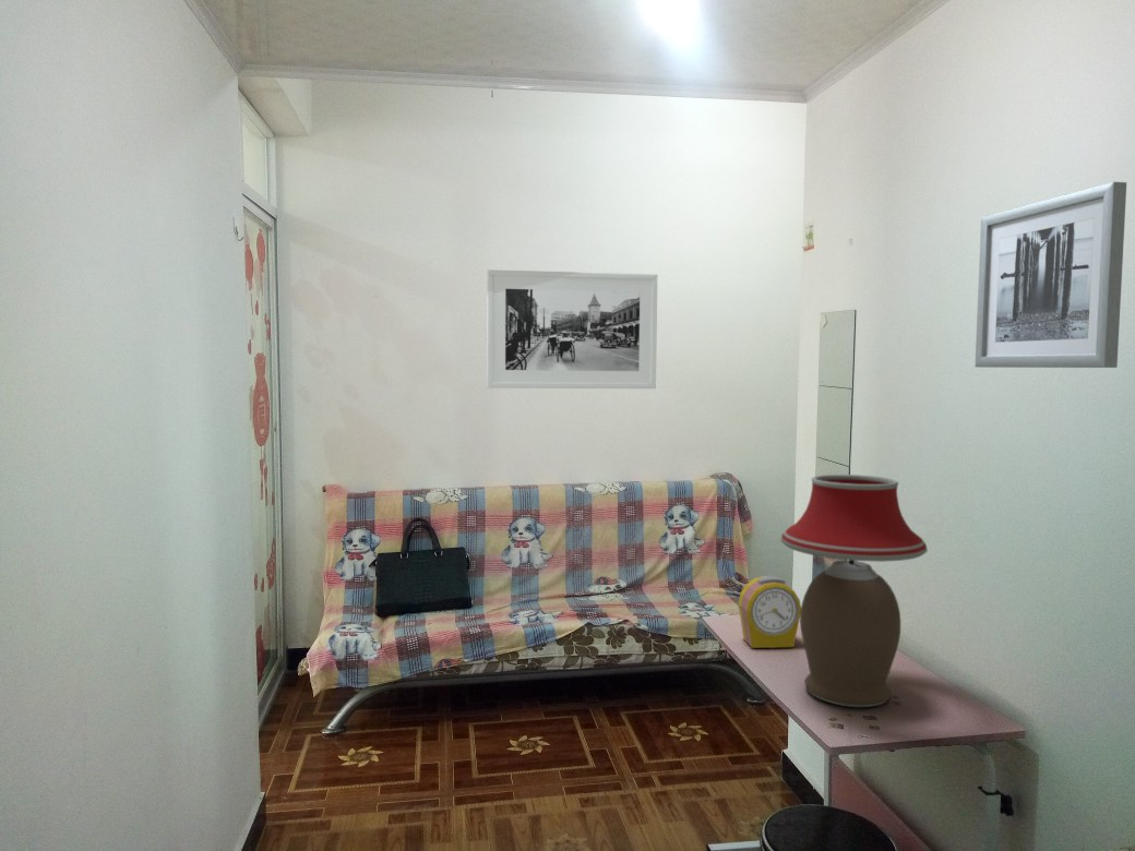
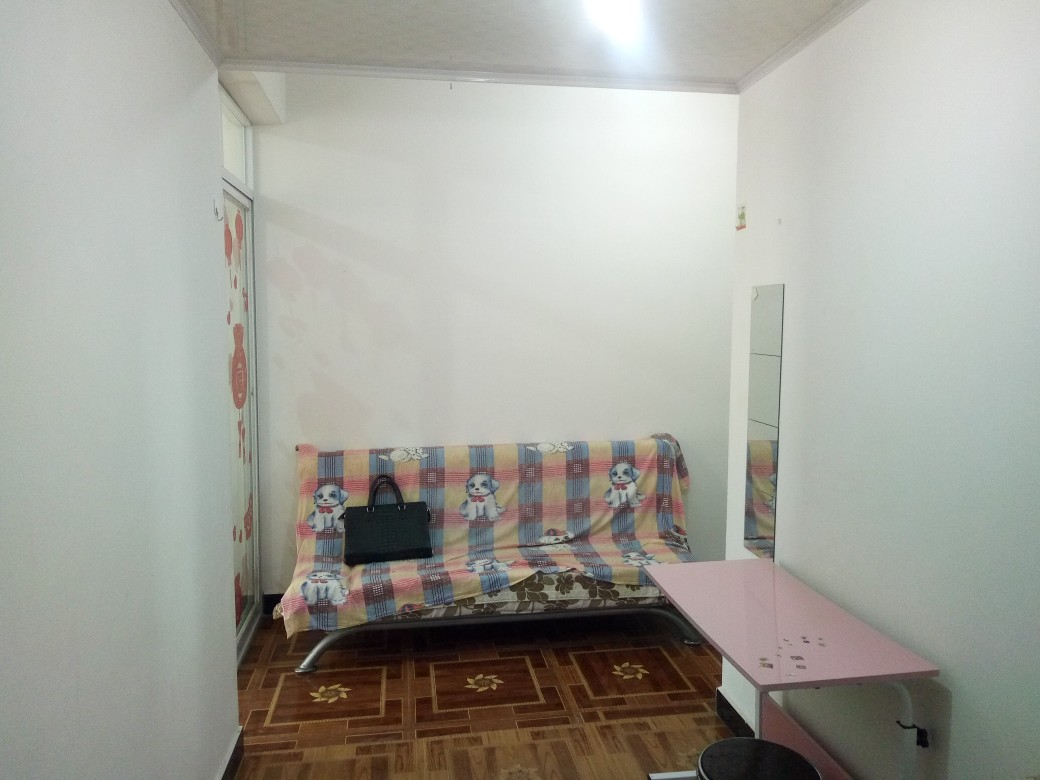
- wall art [975,181,1127,369]
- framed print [486,268,659,389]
- alarm clock [738,575,802,649]
- table lamp [779,474,929,708]
